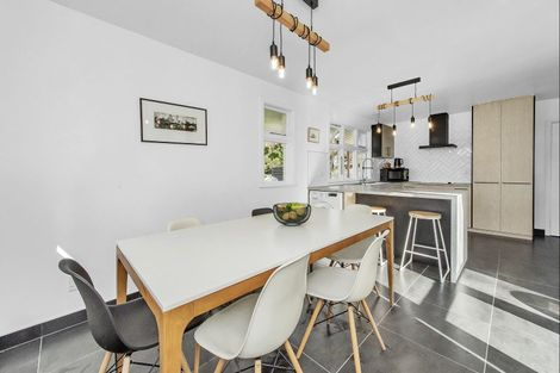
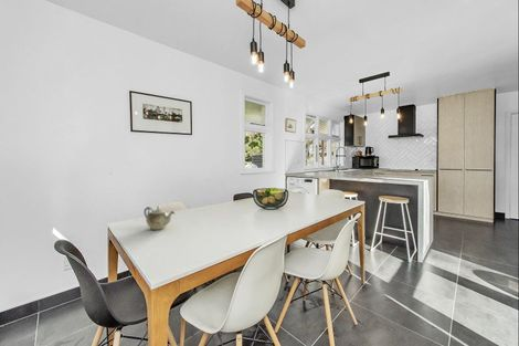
+ teapot [144,206,176,231]
